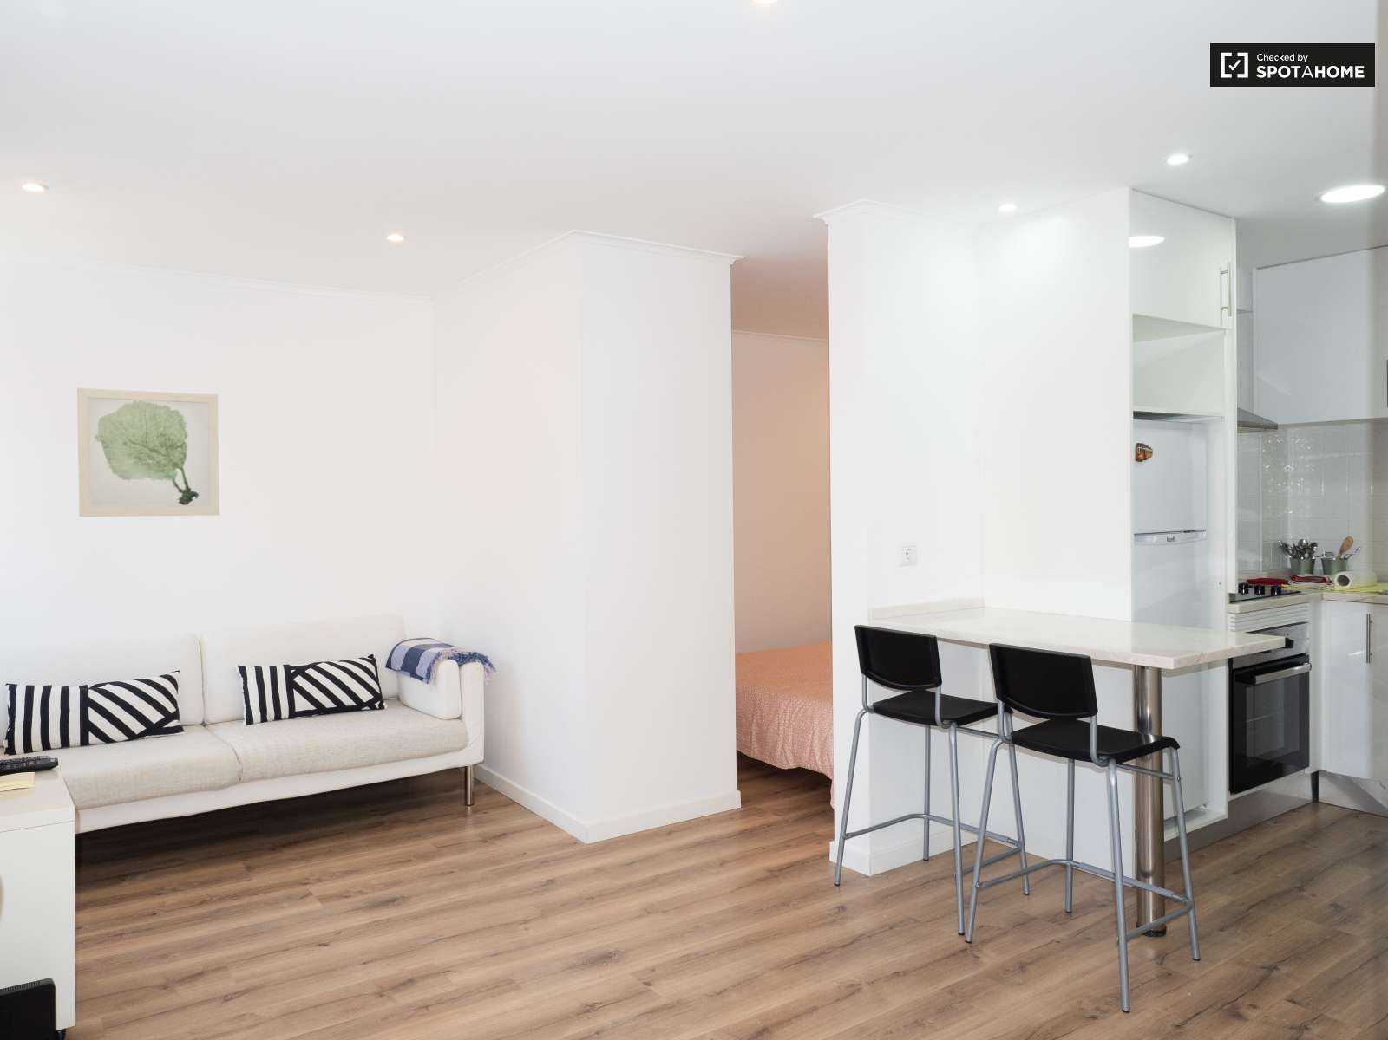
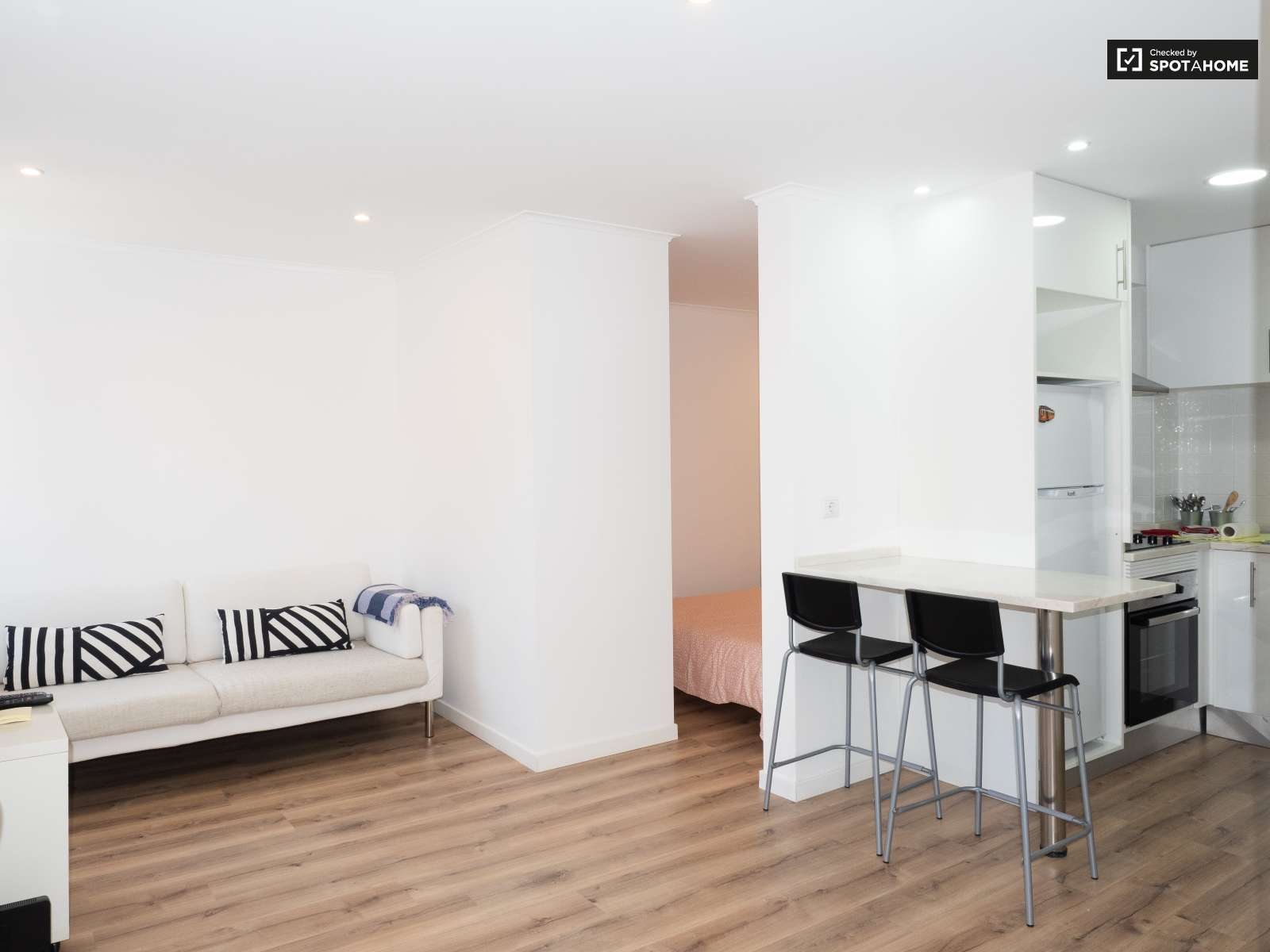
- wall art [77,388,221,518]
